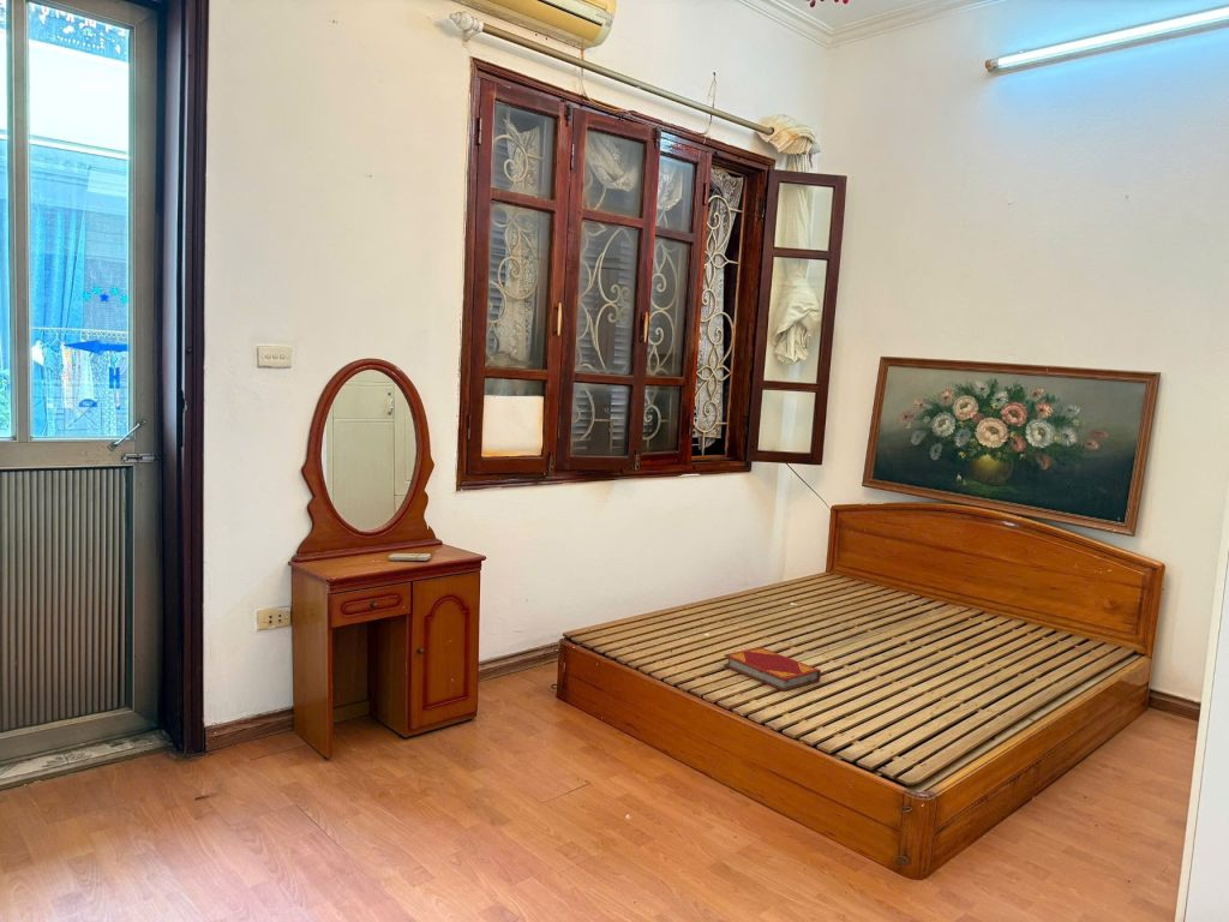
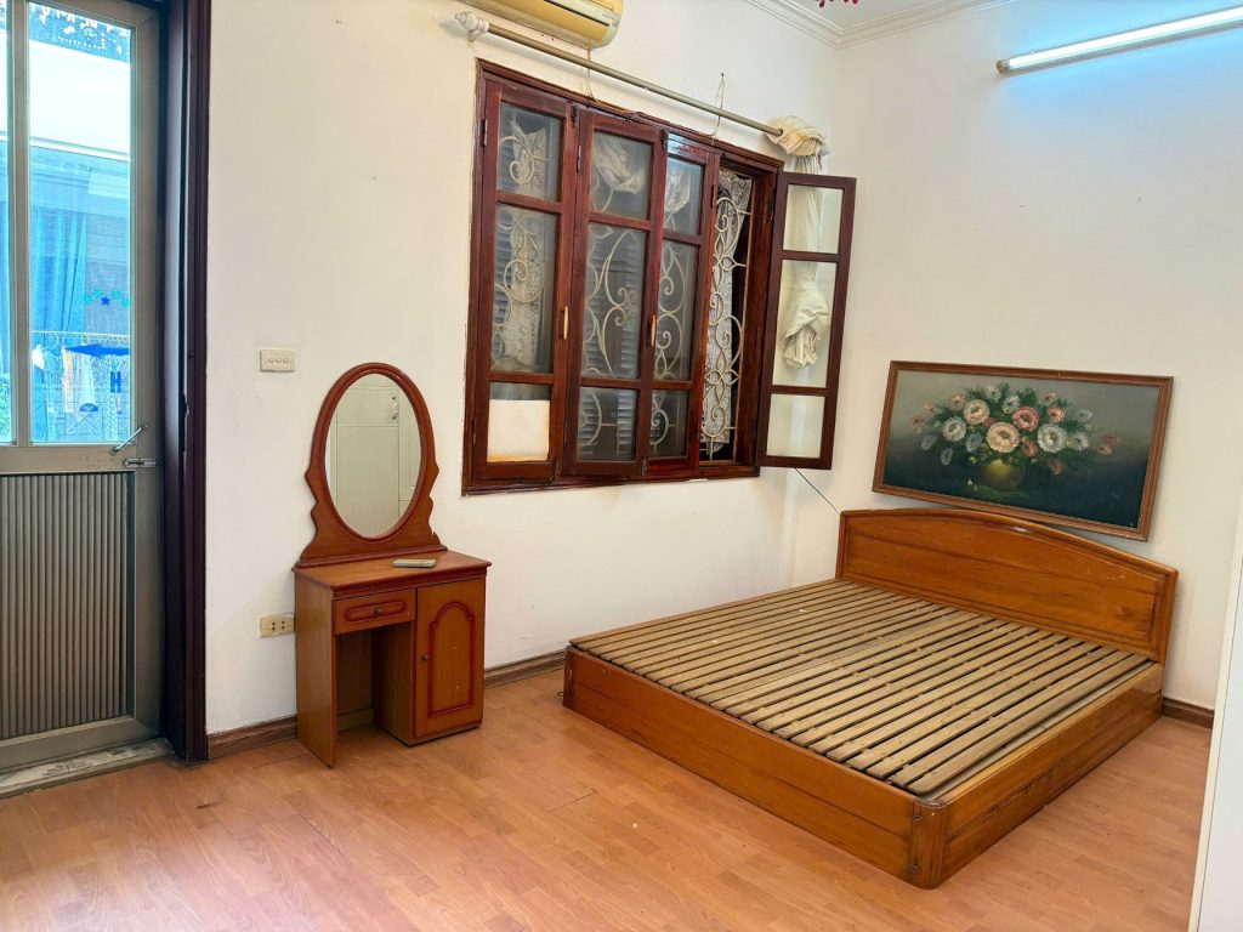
- hardback book [723,646,822,692]
